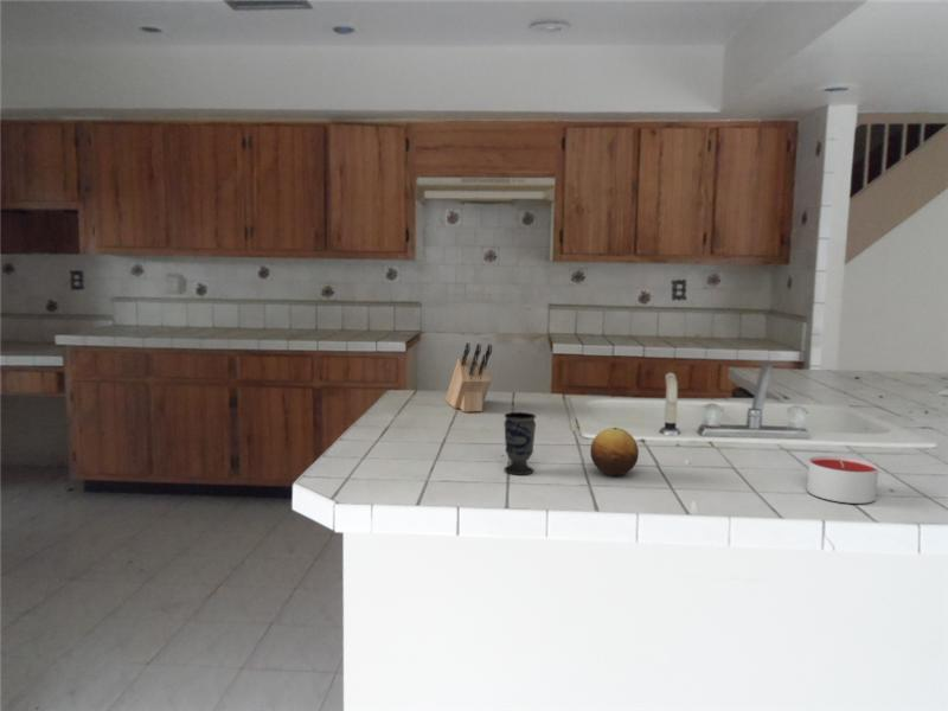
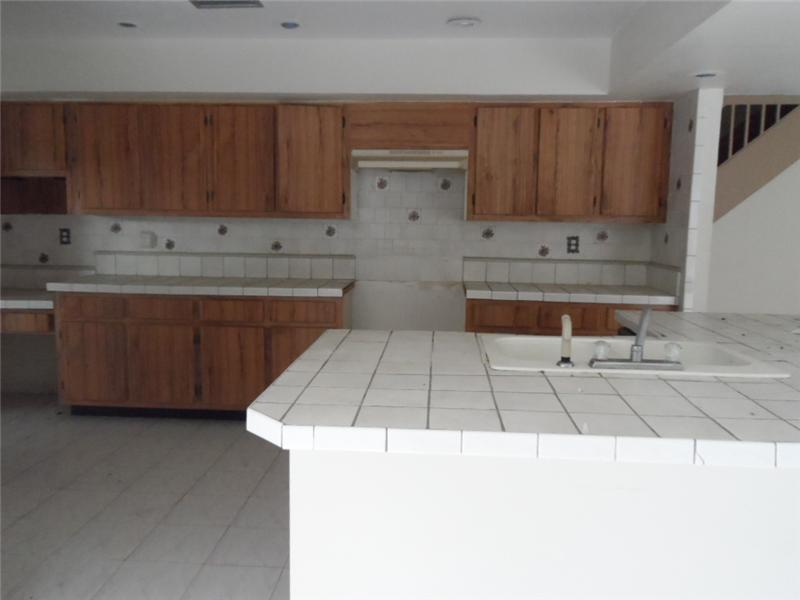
- cup [502,411,537,475]
- fruit [589,427,640,476]
- candle [806,455,879,505]
- knife block [444,341,493,414]
